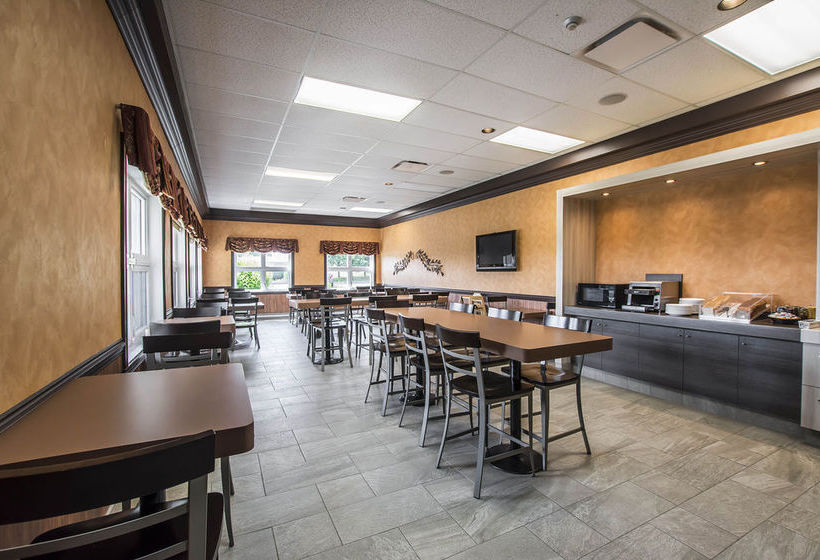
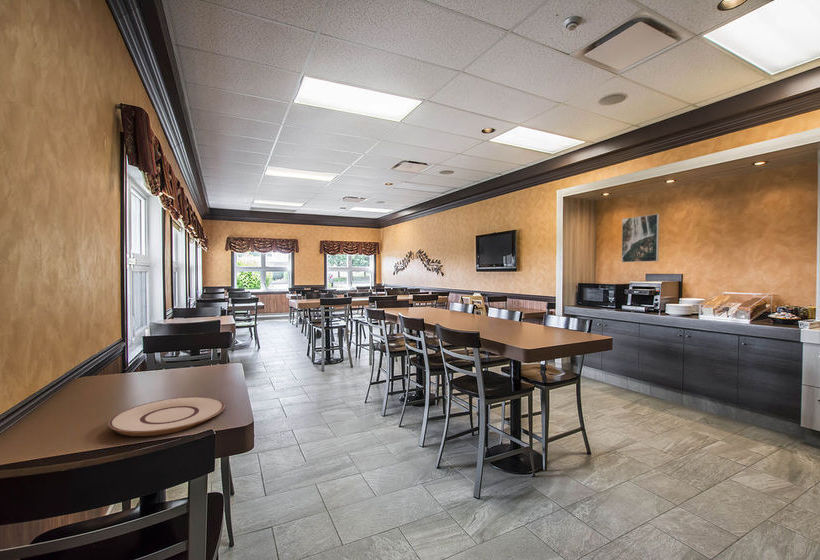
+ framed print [621,213,660,263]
+ plate [108,396,226,437]
